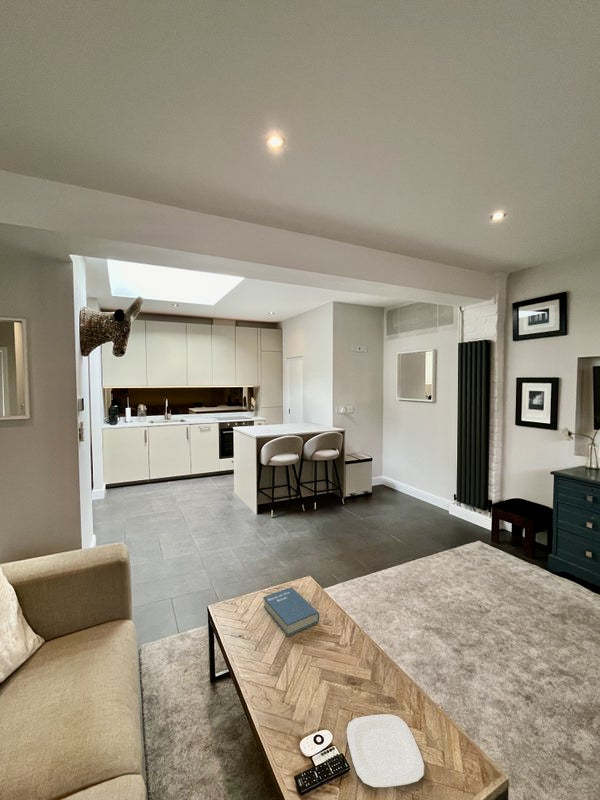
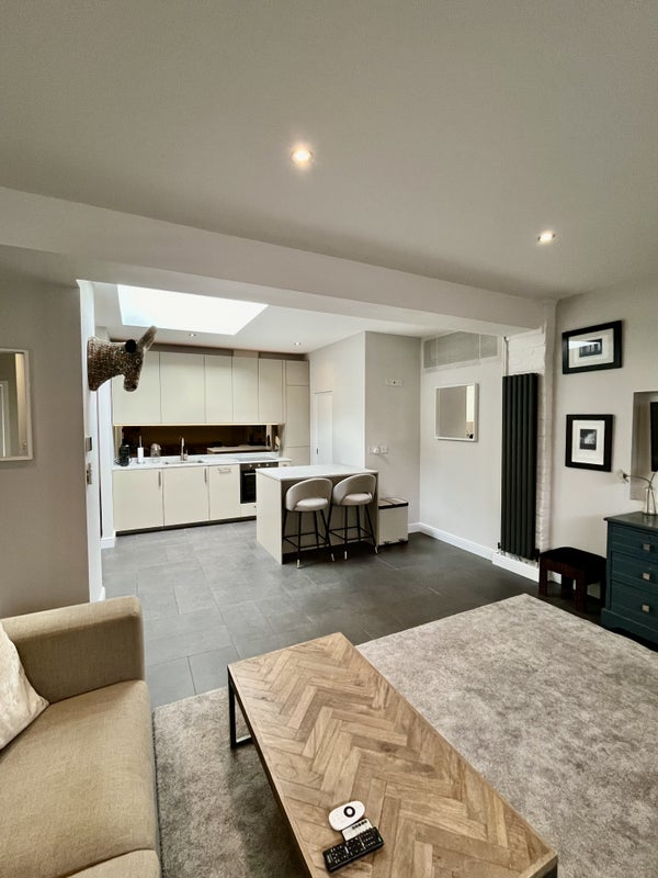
- plate [346,713,425,789]
- book [263,586,320,637]
